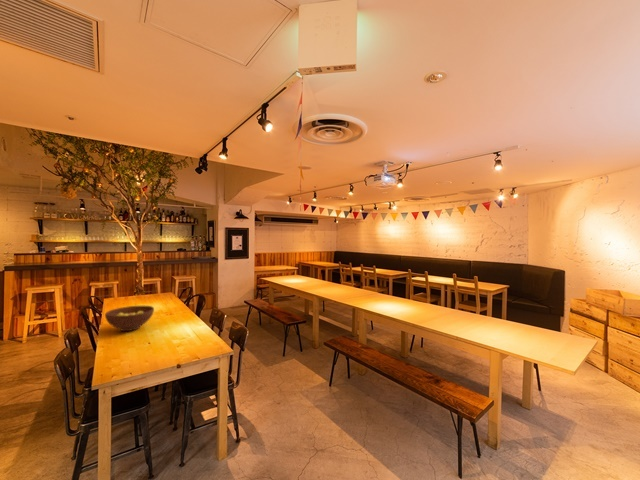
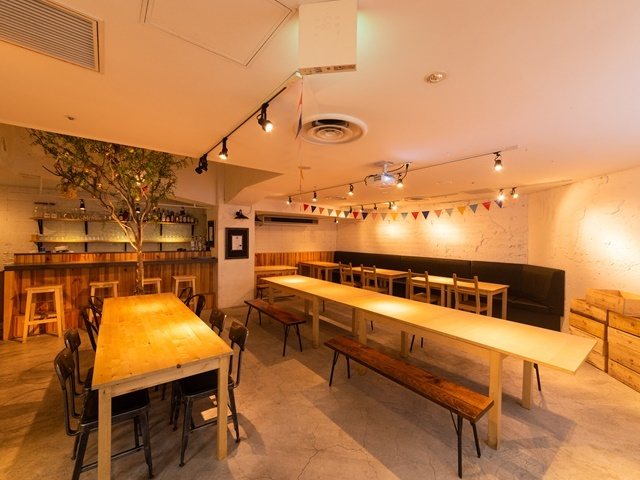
- fruit bowl [104,305,155,332]
